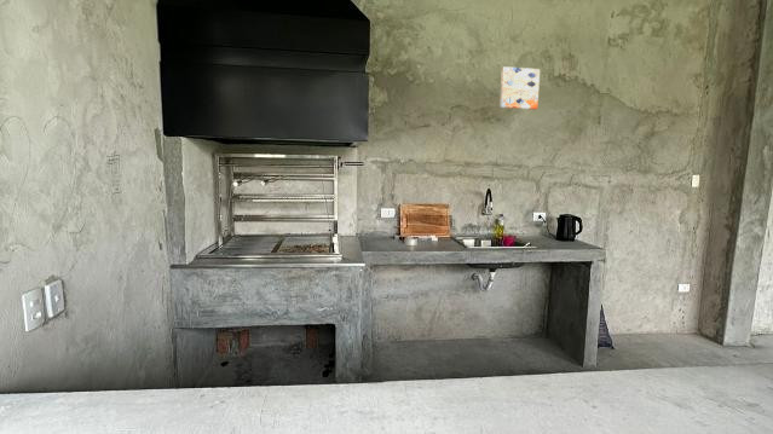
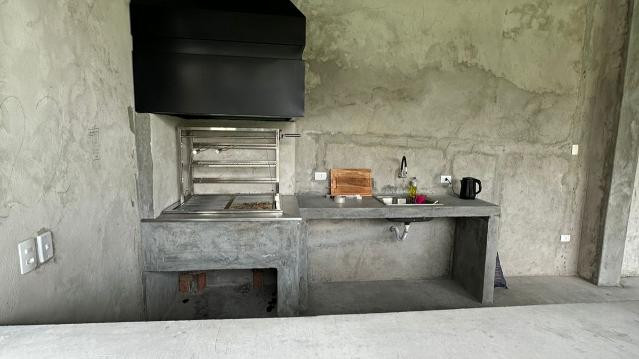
- wall art [498,65,541,111]
